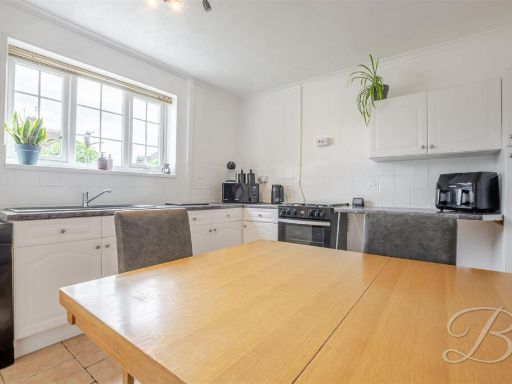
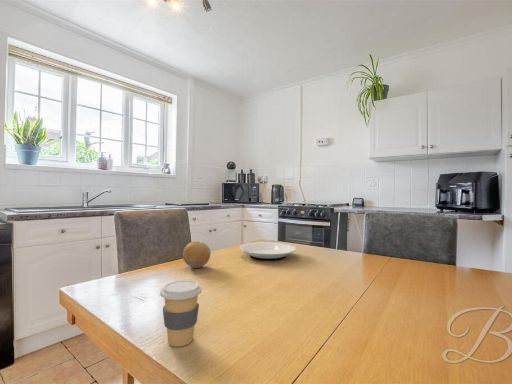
+ fruit [182,240,212,269]
+ coffee cup [159,279,203,347]
+ plate [238,241,297,262]
